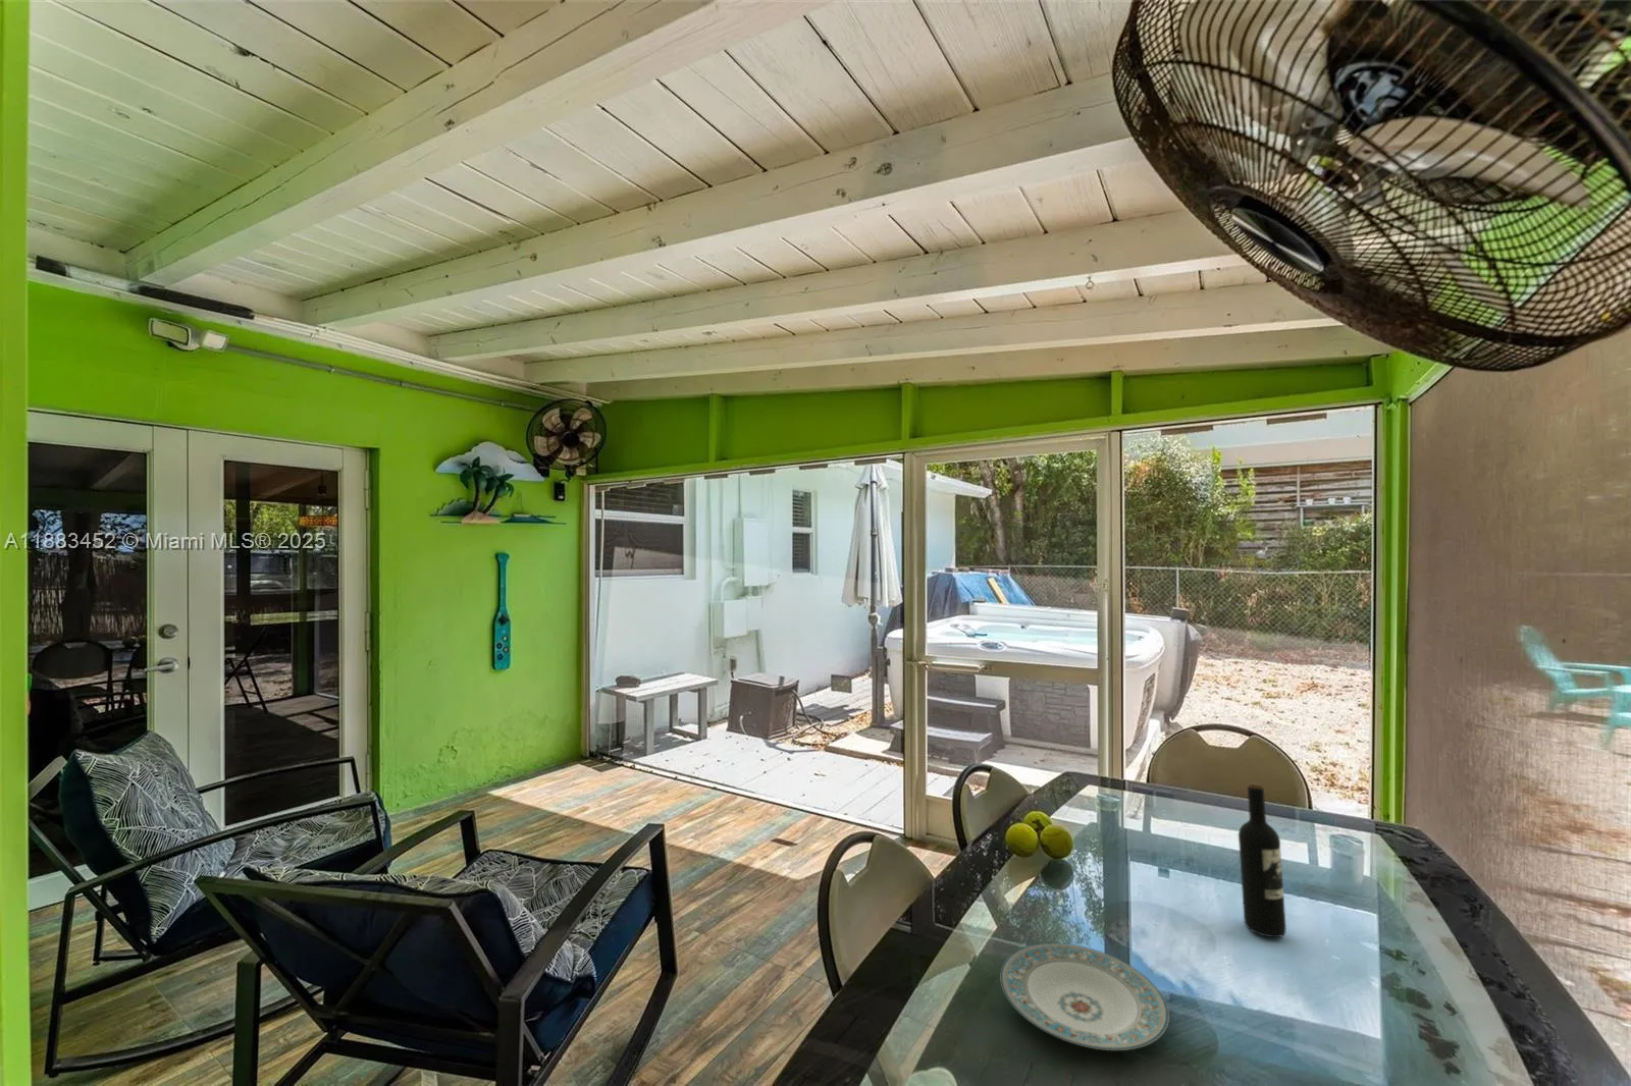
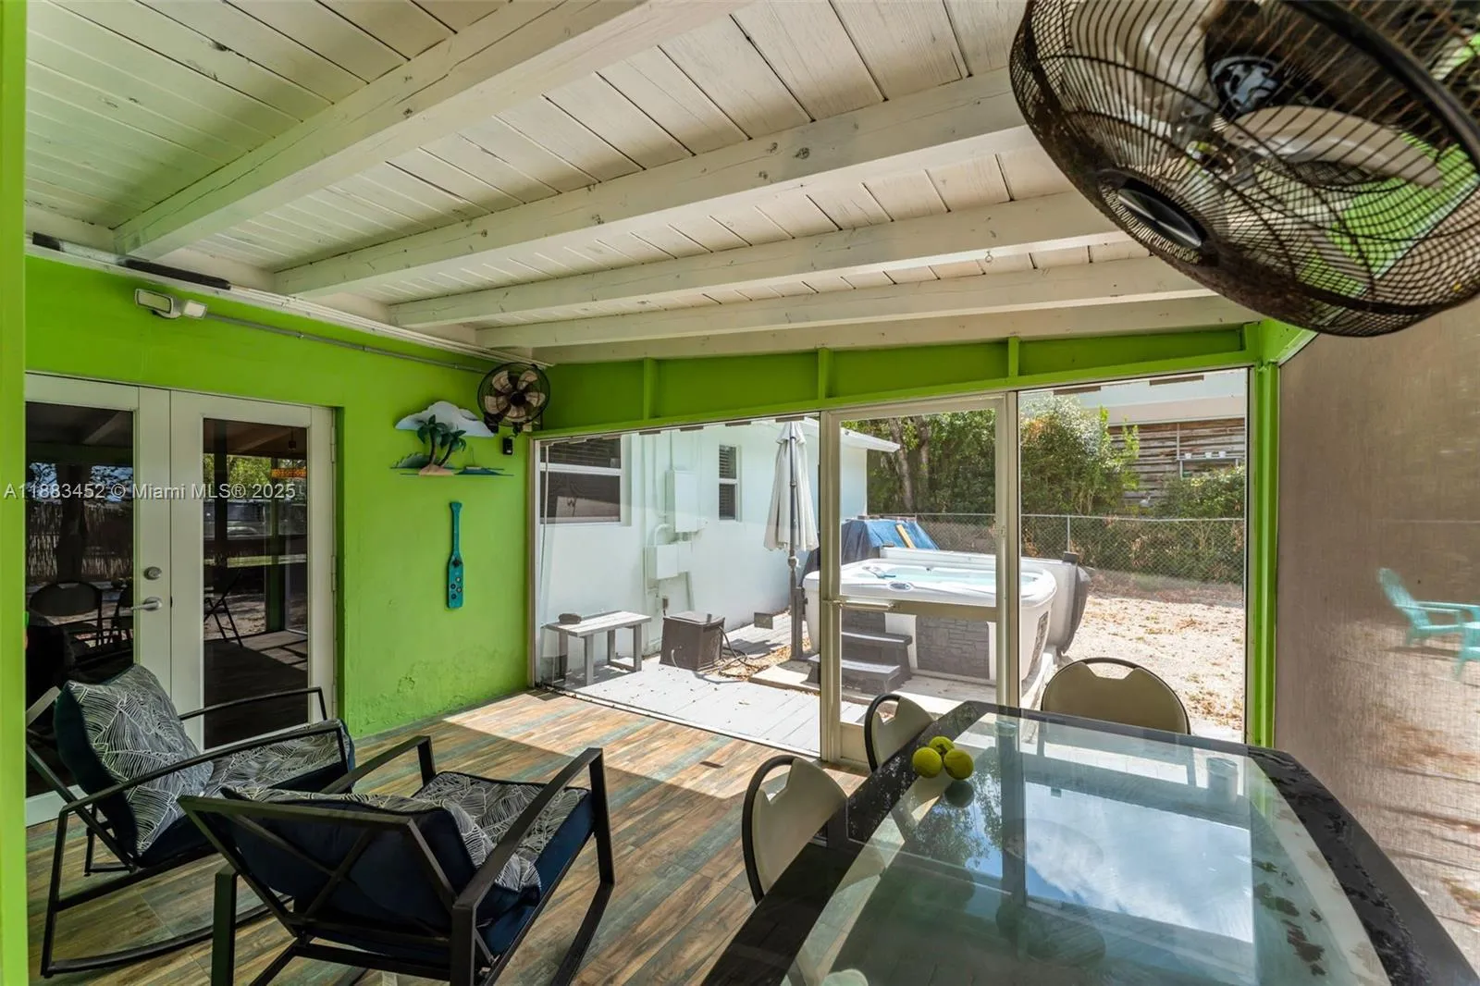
- wine bottle [1238,782,1287,938]
- plate [1000,942,1170,1051]
